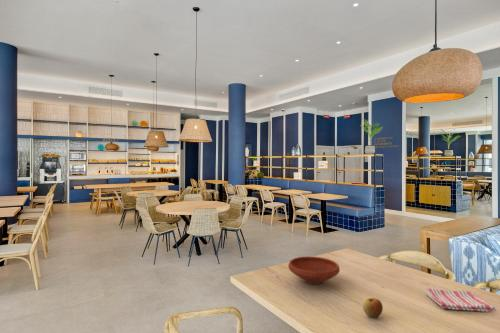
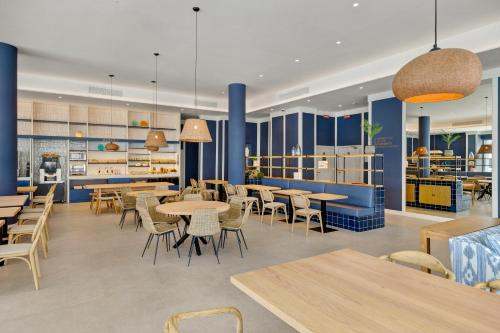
- dish towel [424,286,497,313]
- bowl [287,256,341,285]
- apple [362,297,384,319]
